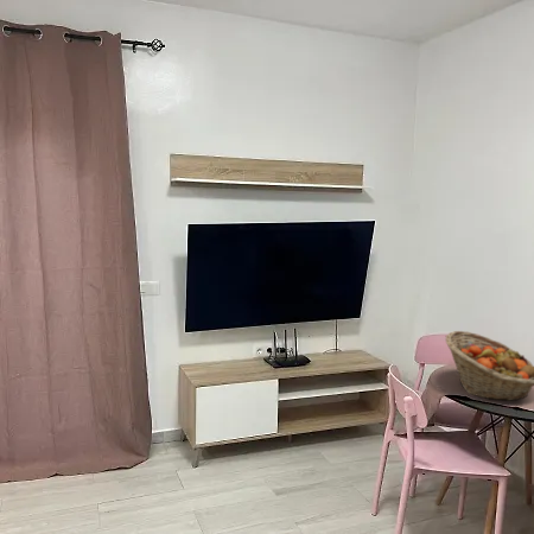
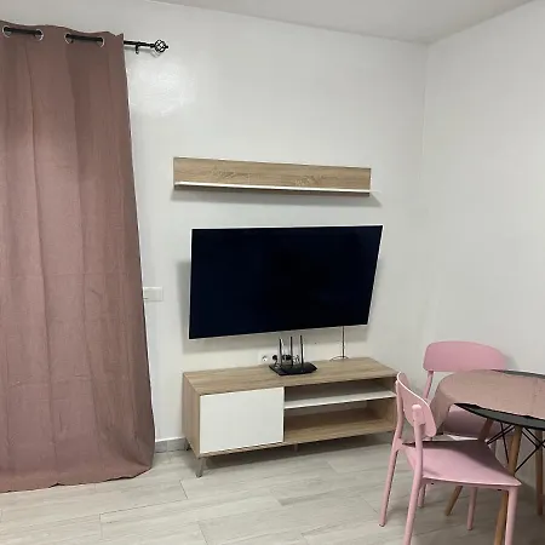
- fruit basket [444,330,534,401]
